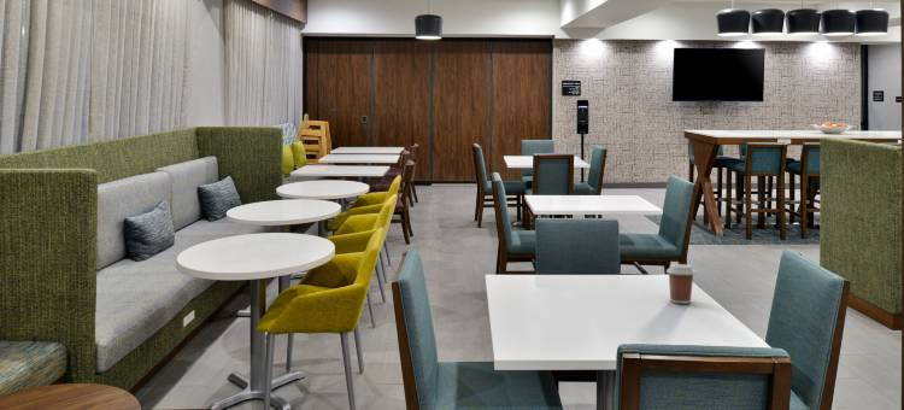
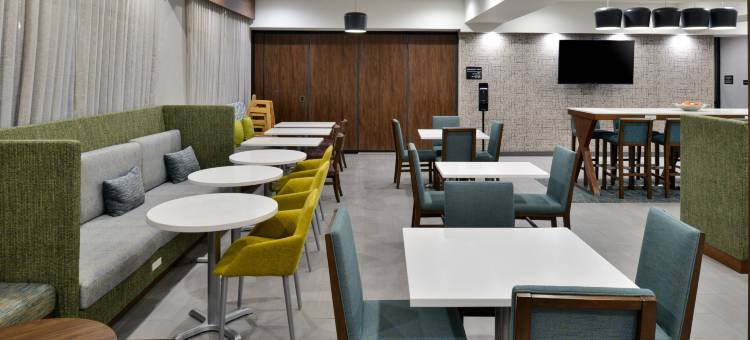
- coffee cup [665,263,697,305]
